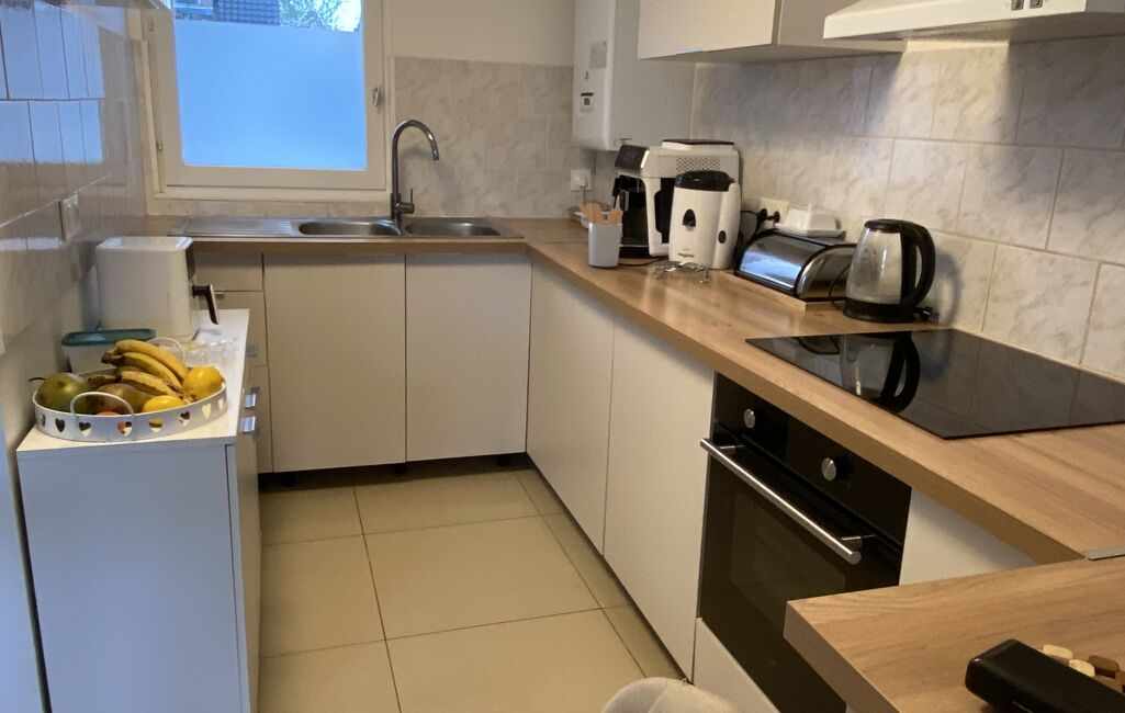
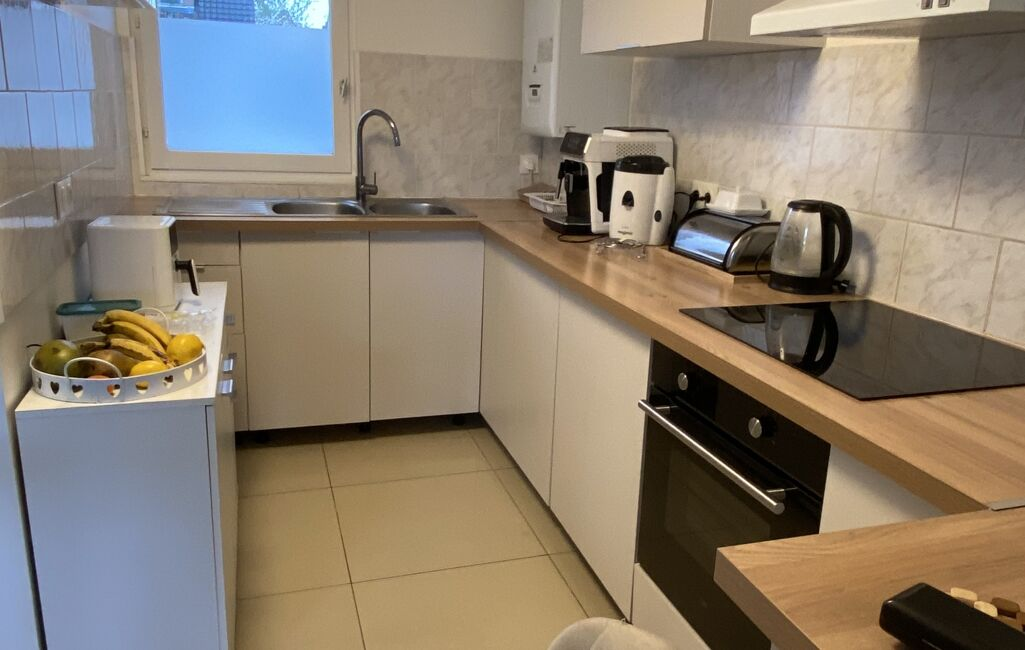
- utensil holder [576,202,625,268]
